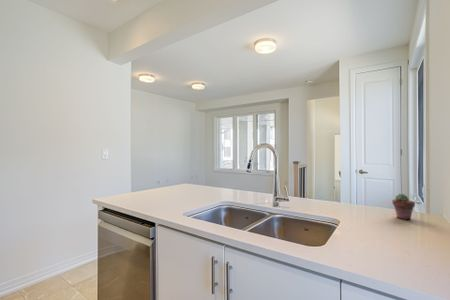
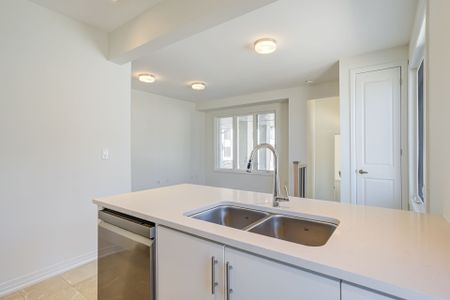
- potted succulent [391,193,416,220]
